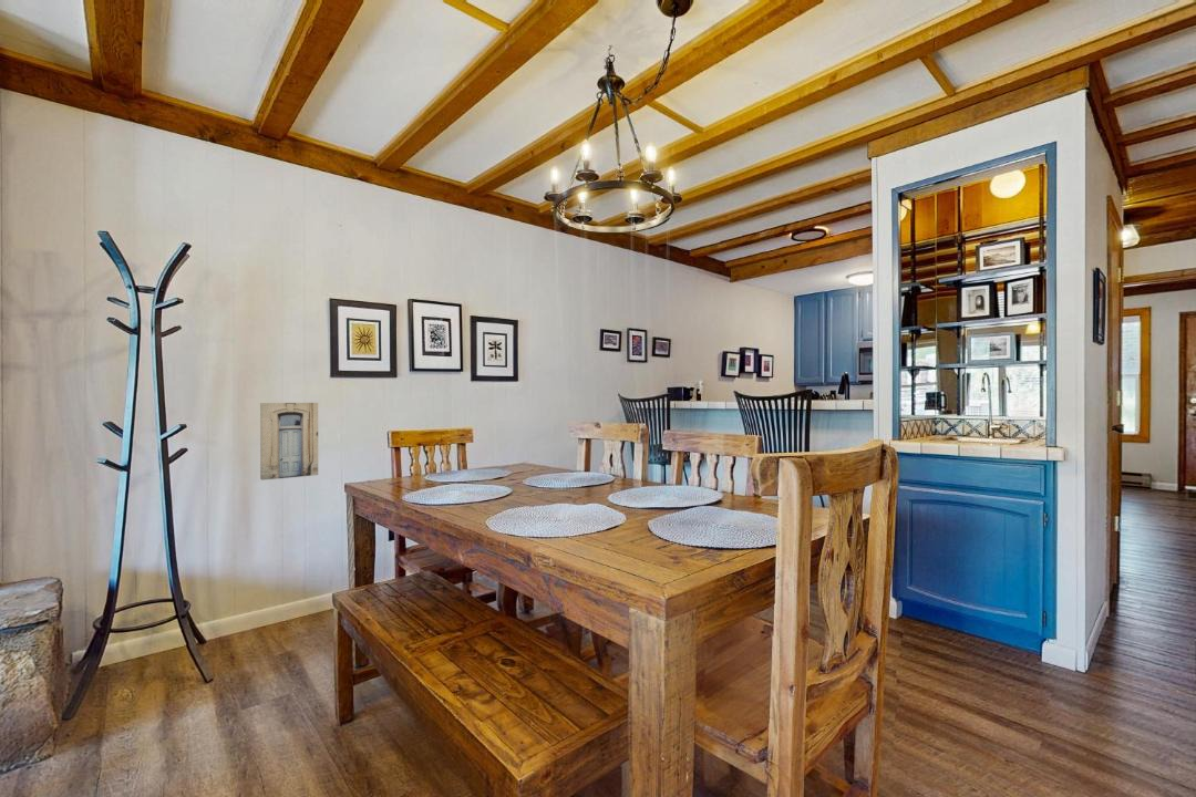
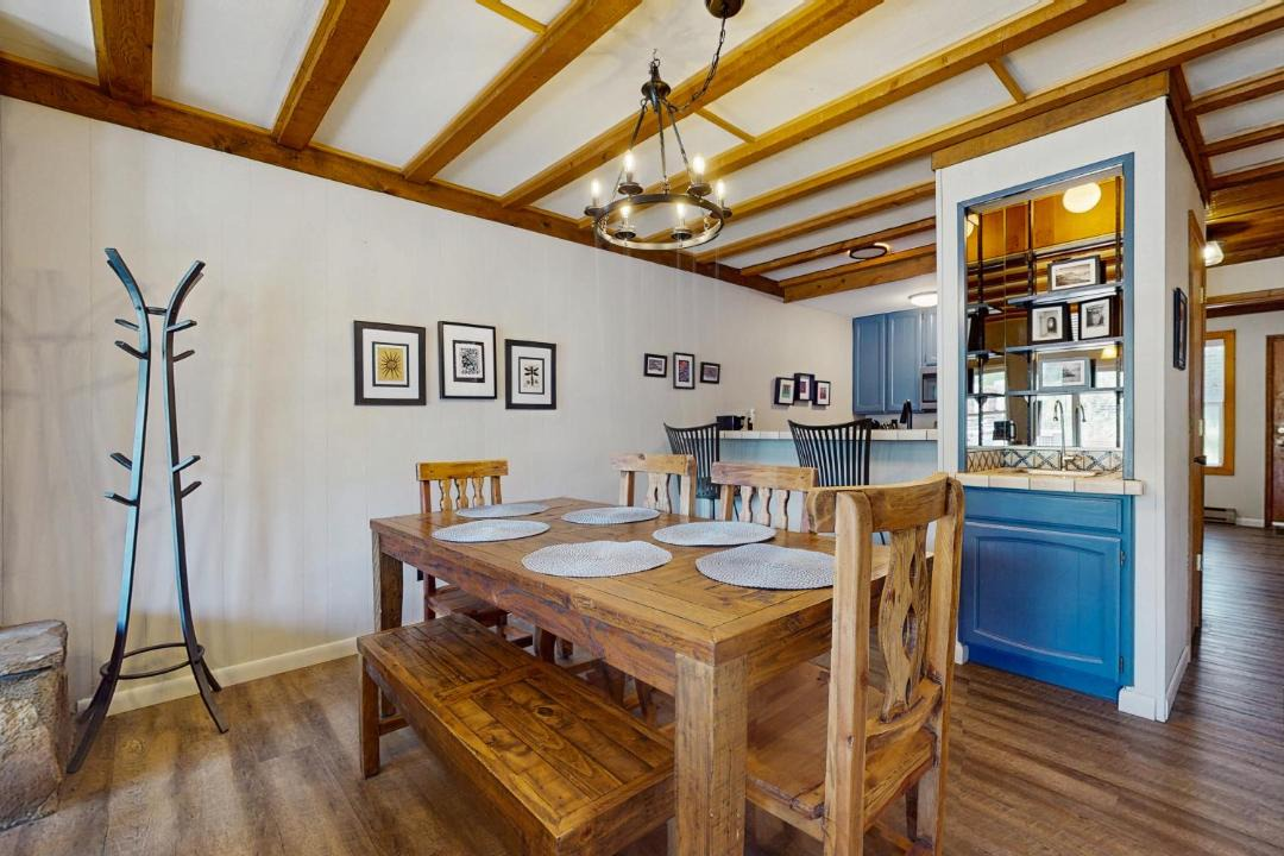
- wall art [259,402,319,482]
